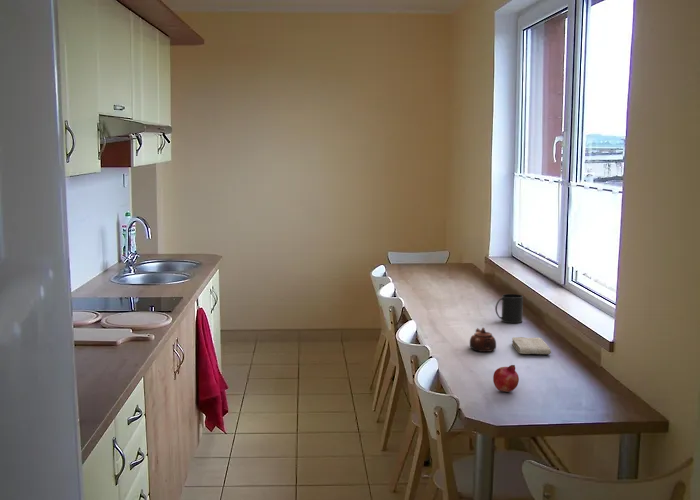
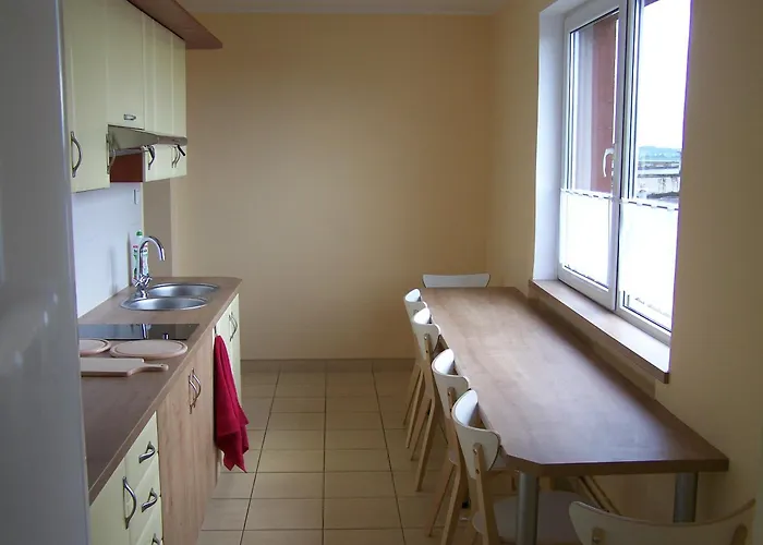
- fruit [492,364,520,393]
- teapot [469,327,497,353]
- mug [494,293,524,324]
- washcloth [511,336,552,355]
